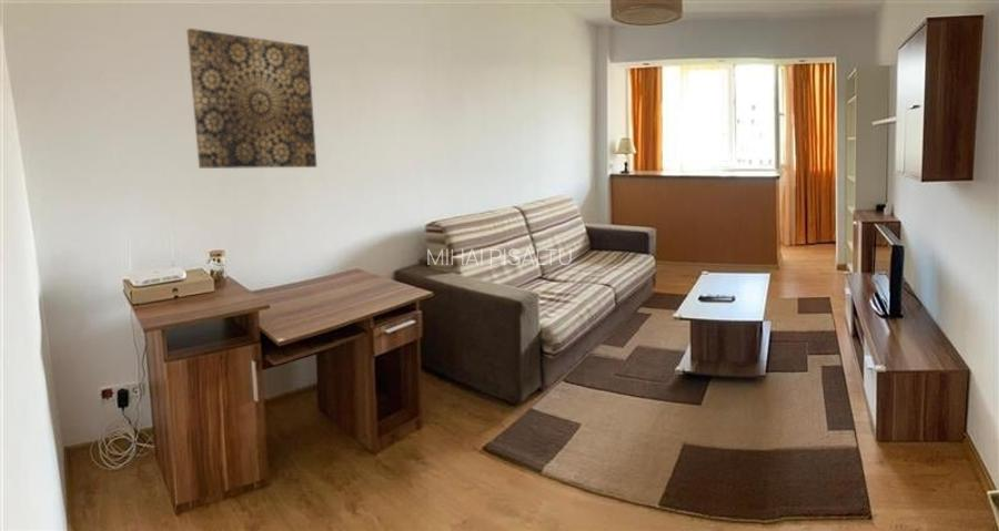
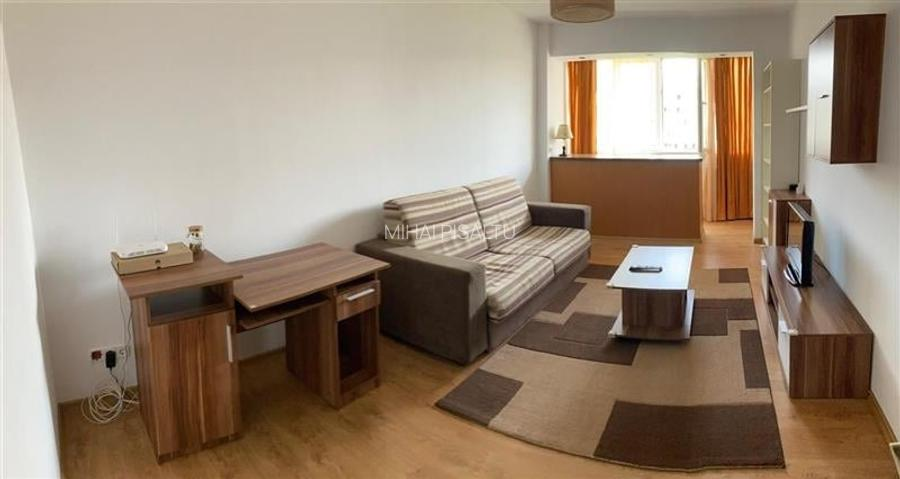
- wall art [185,28,317,170]
